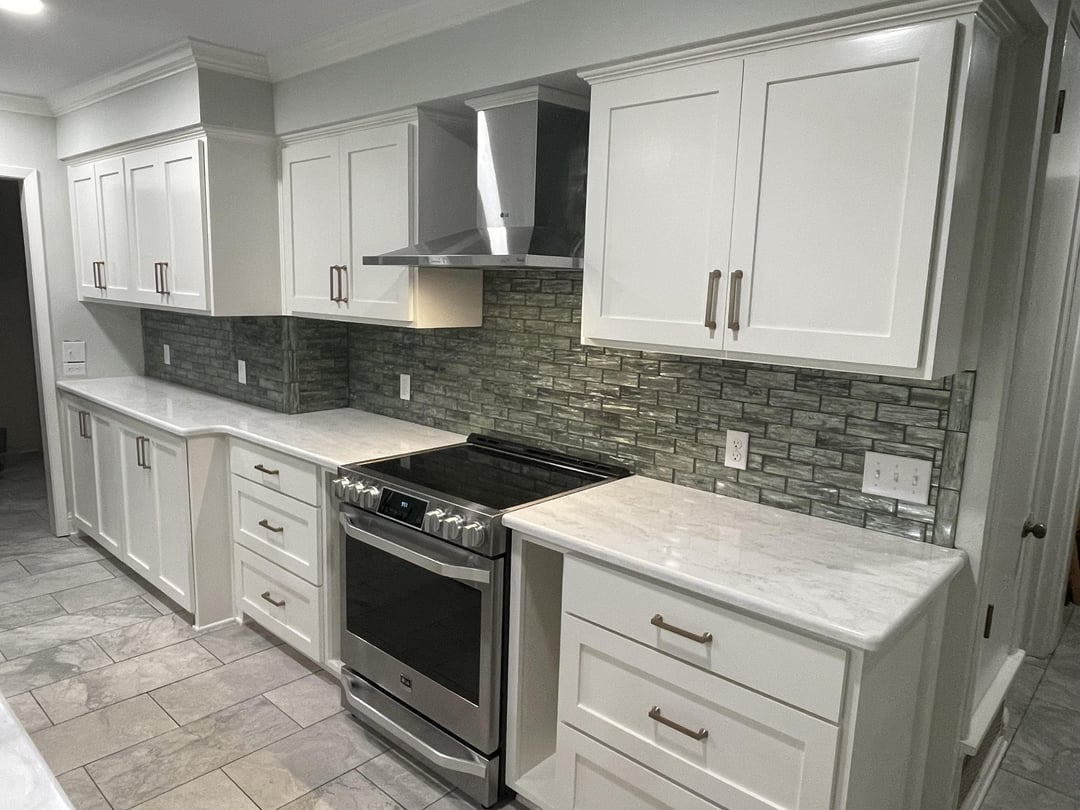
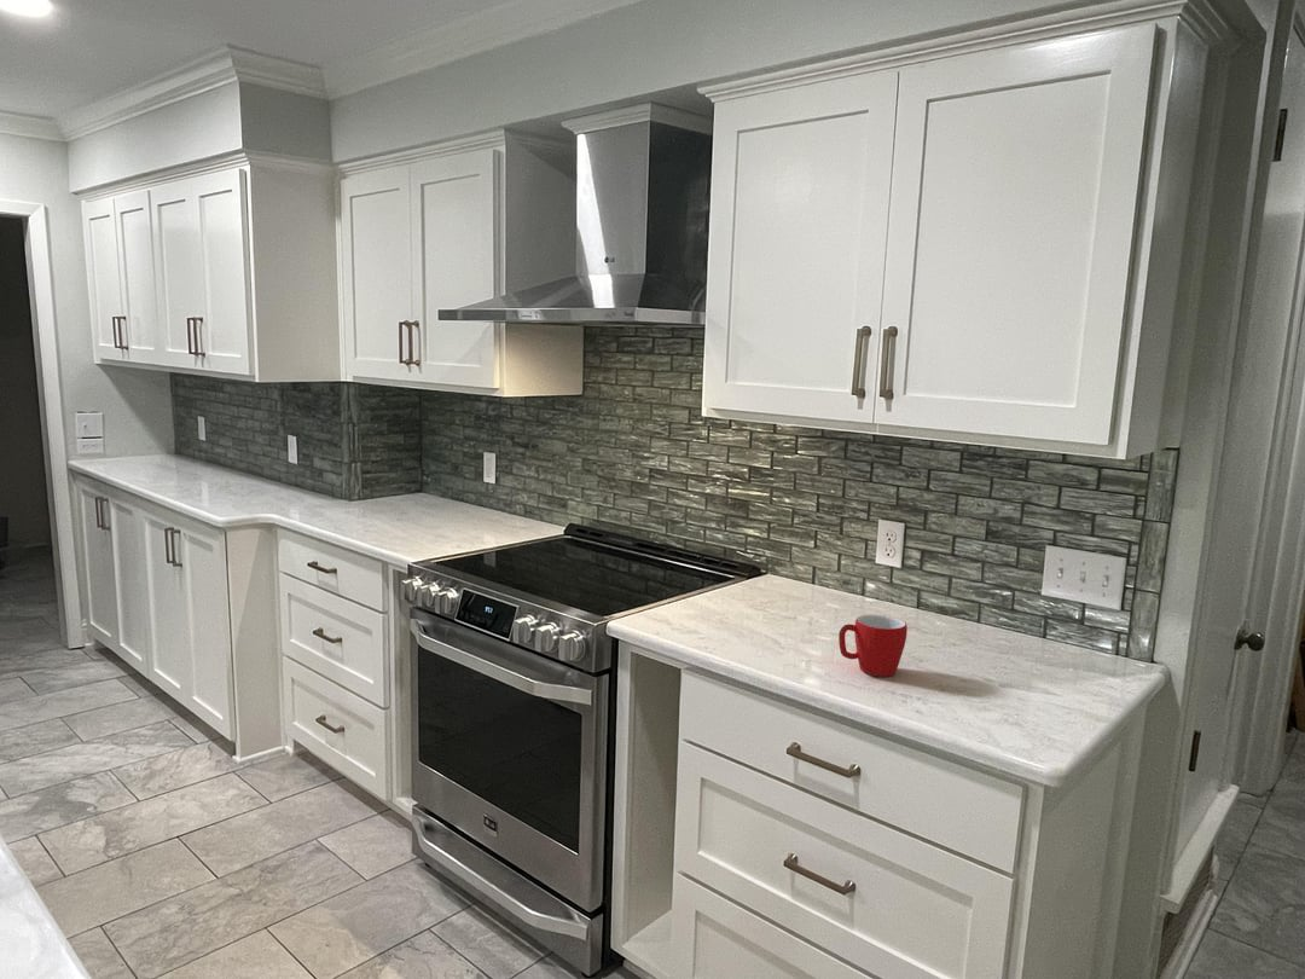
+ mug [837,614,909,677]
